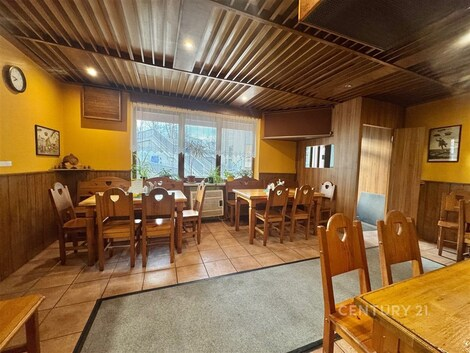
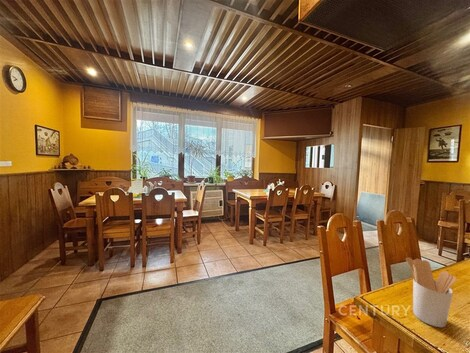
+ utensil holder [405,256,457,328]
